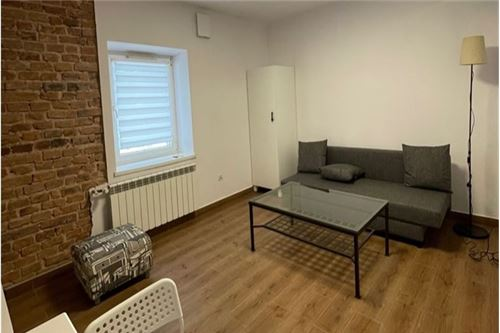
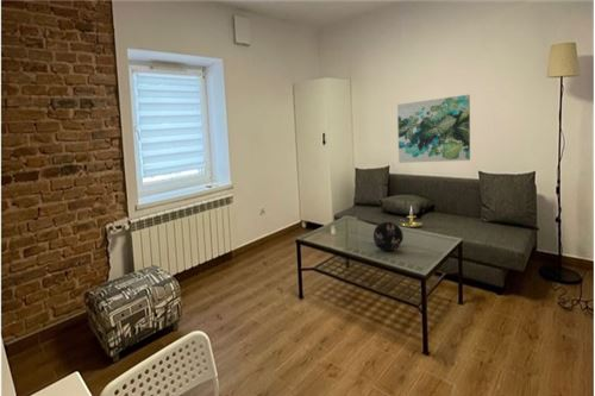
+ candle holder [400,205,422,228]
+ wall art [396,94,471,164]
+ decorative ball [372,220,405,252]
